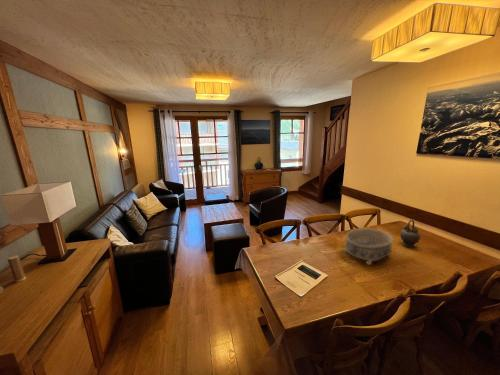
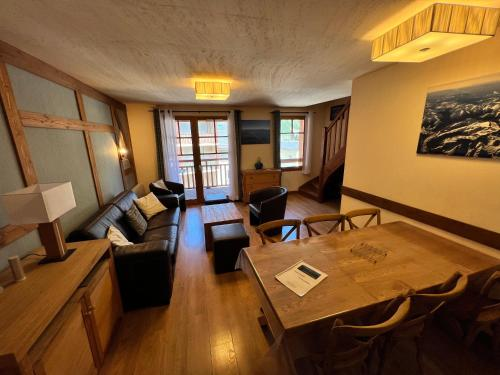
- decorative bowl [344,227,394,266]
- teapot [399,219,422,249]
